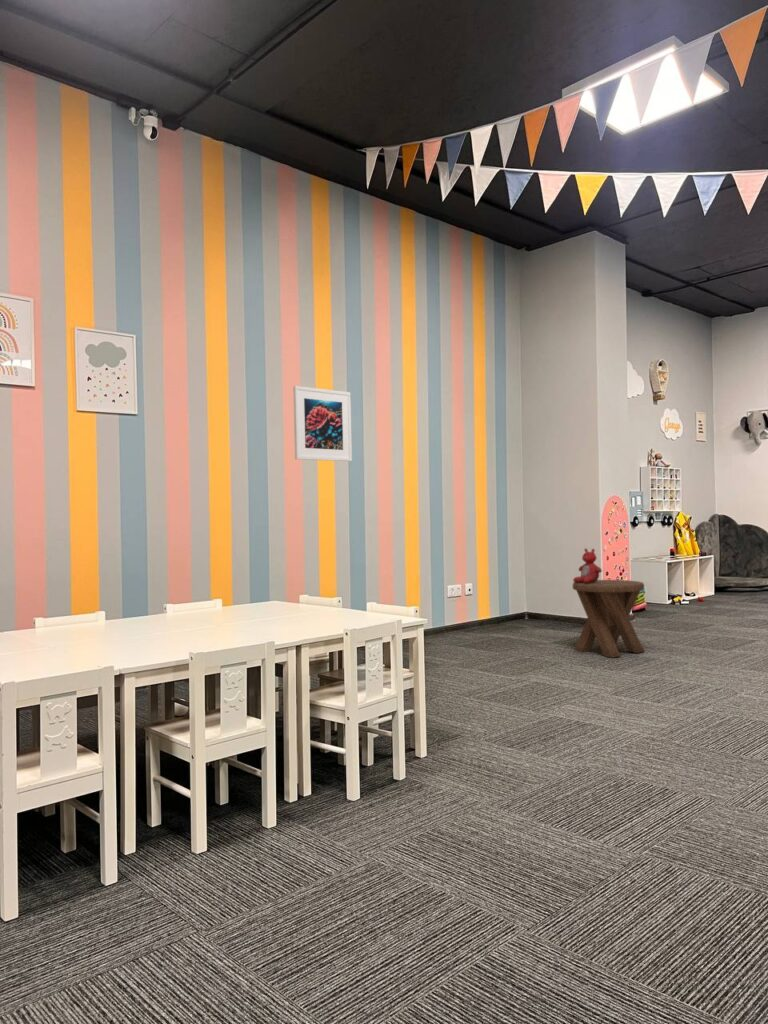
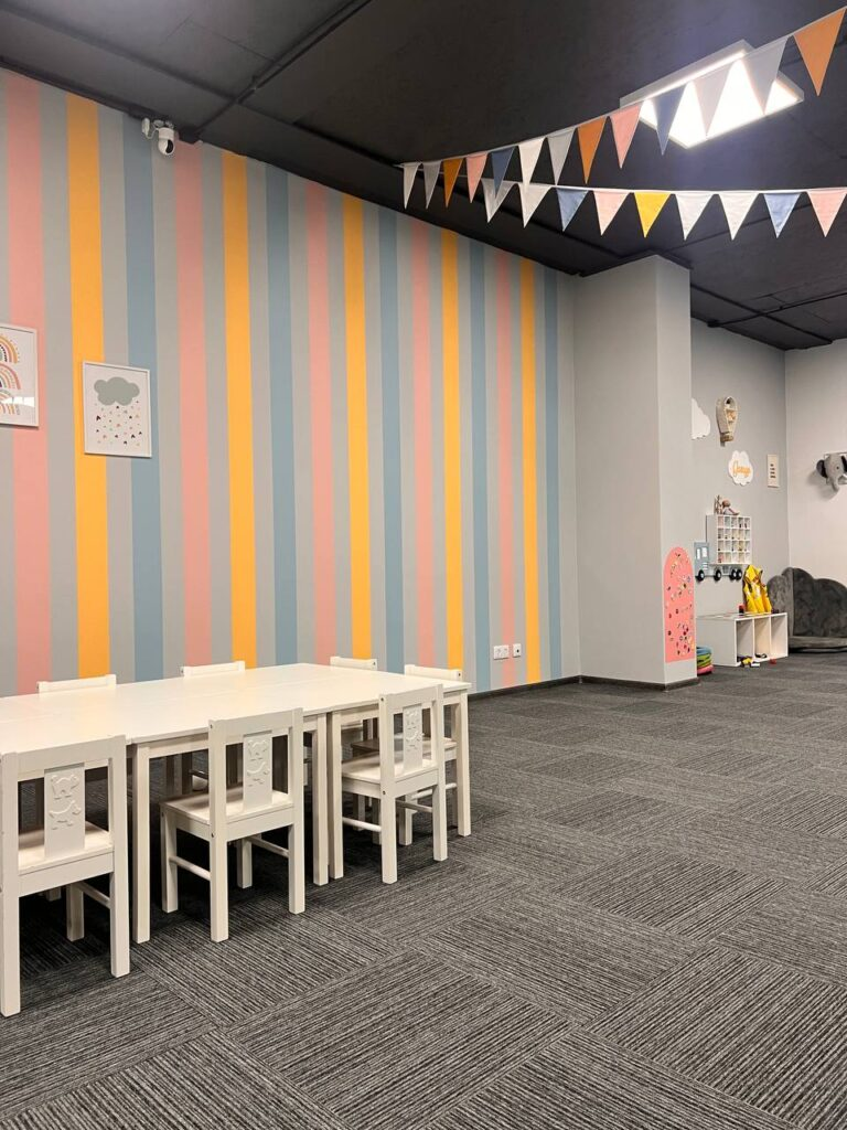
- music stool [572,579,646,659]
- stuffed bear [572,547,603,584]
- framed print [292,385,353,462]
